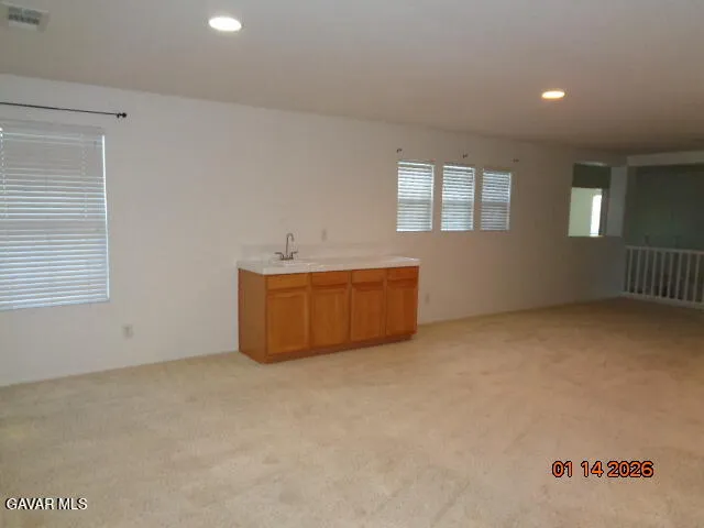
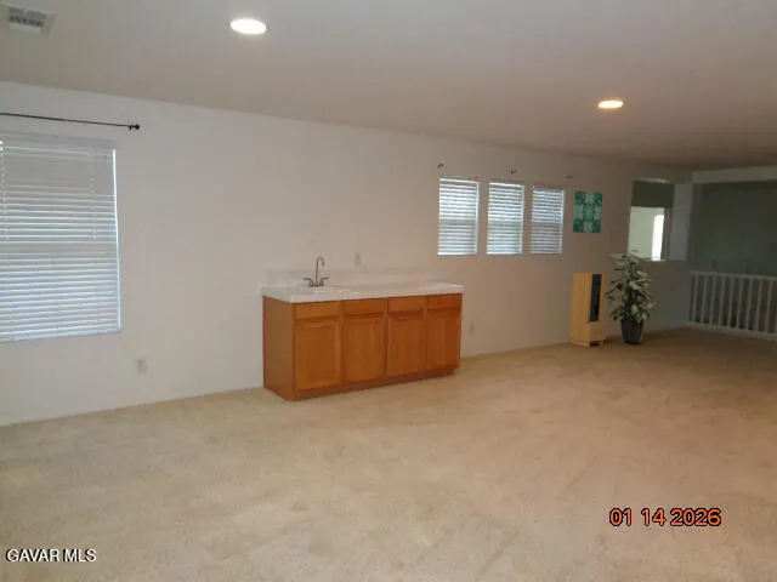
+ indoor plant [605,249,659,344]
+ wall art [572,190,603,234]
+ storage cabinet [568,270,608,348]
